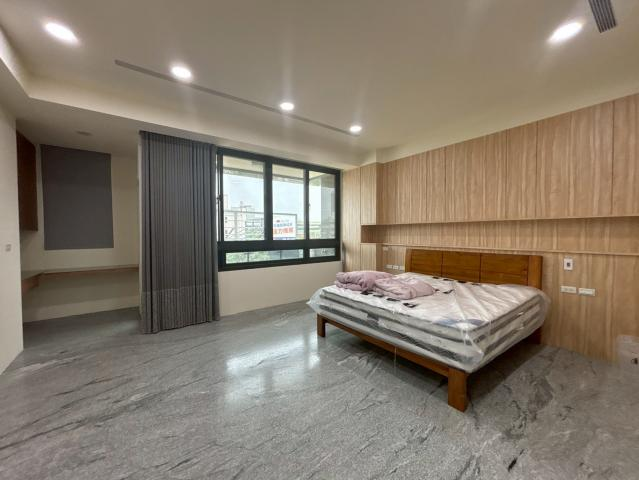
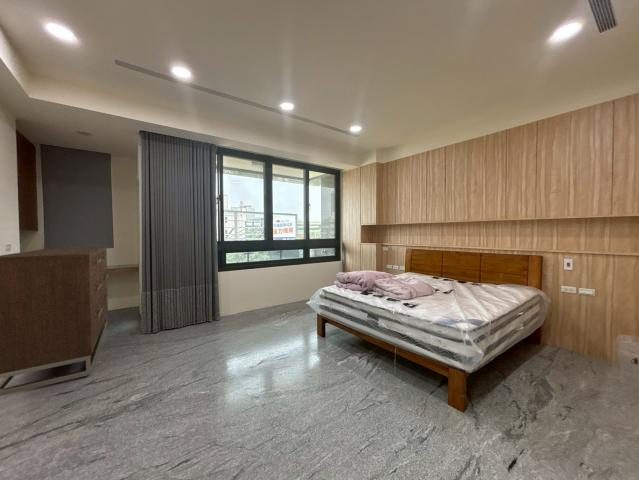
+ dresser [0,246,110,397]
